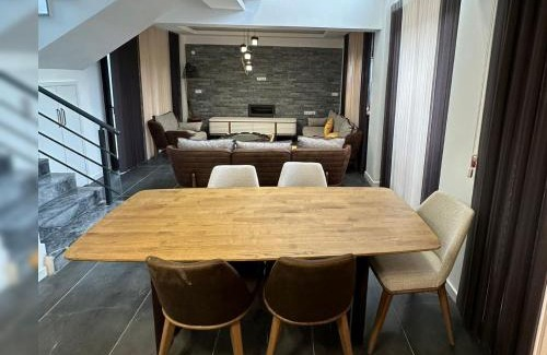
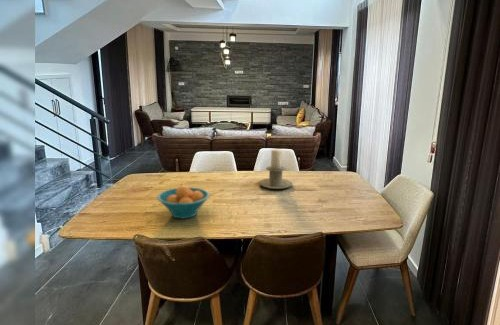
+ candle holder [258,148,294,190]
+ fruit bowl [156,185,211,220]
